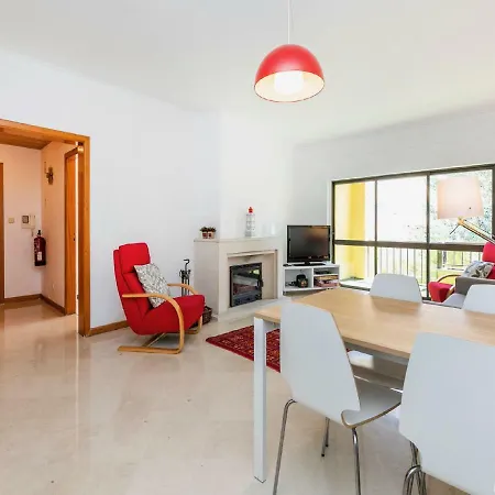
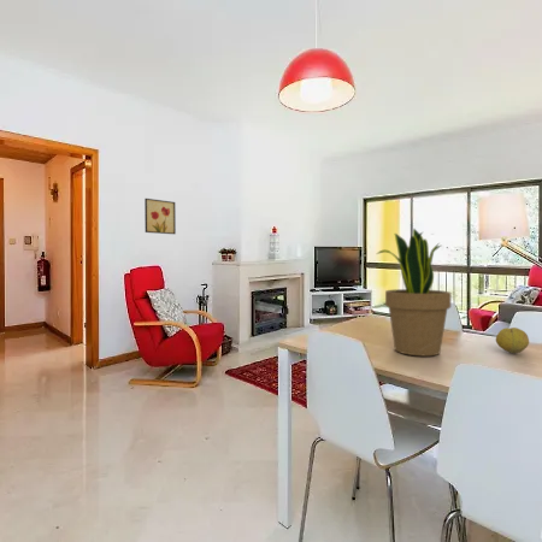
+ fruit [495,326,530,354]
+ wall art [143,198,177,235]
+ potted plant [376,228,452,357]
